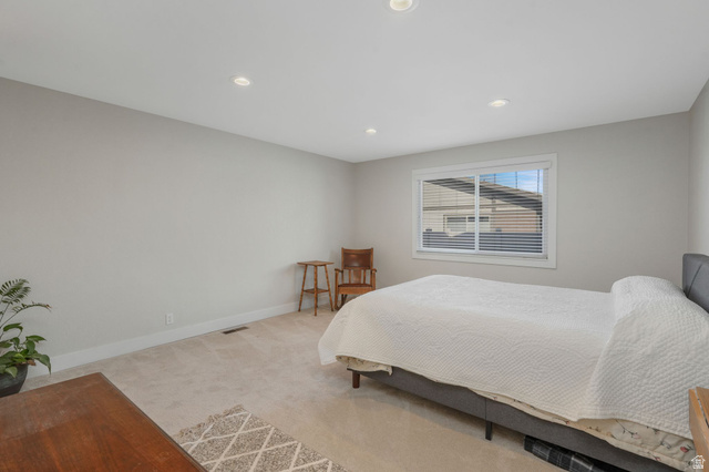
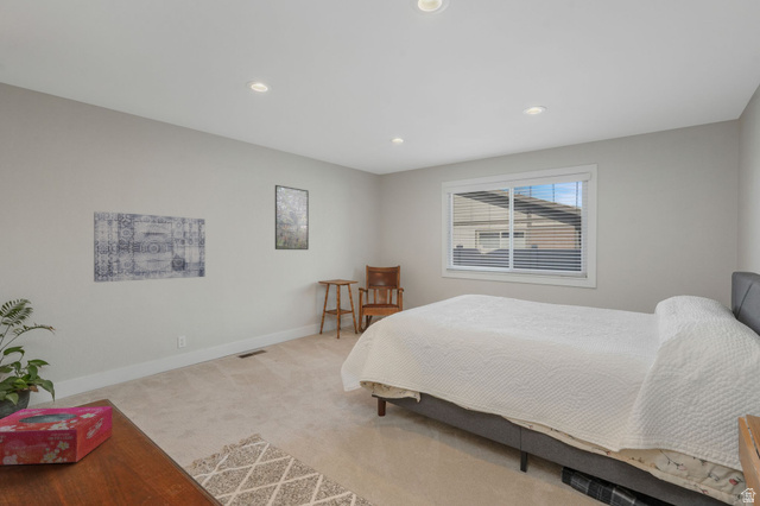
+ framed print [274,184,310,251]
+ tissue box [0,405,113,466]
+ wall art [93,210,207,283]
